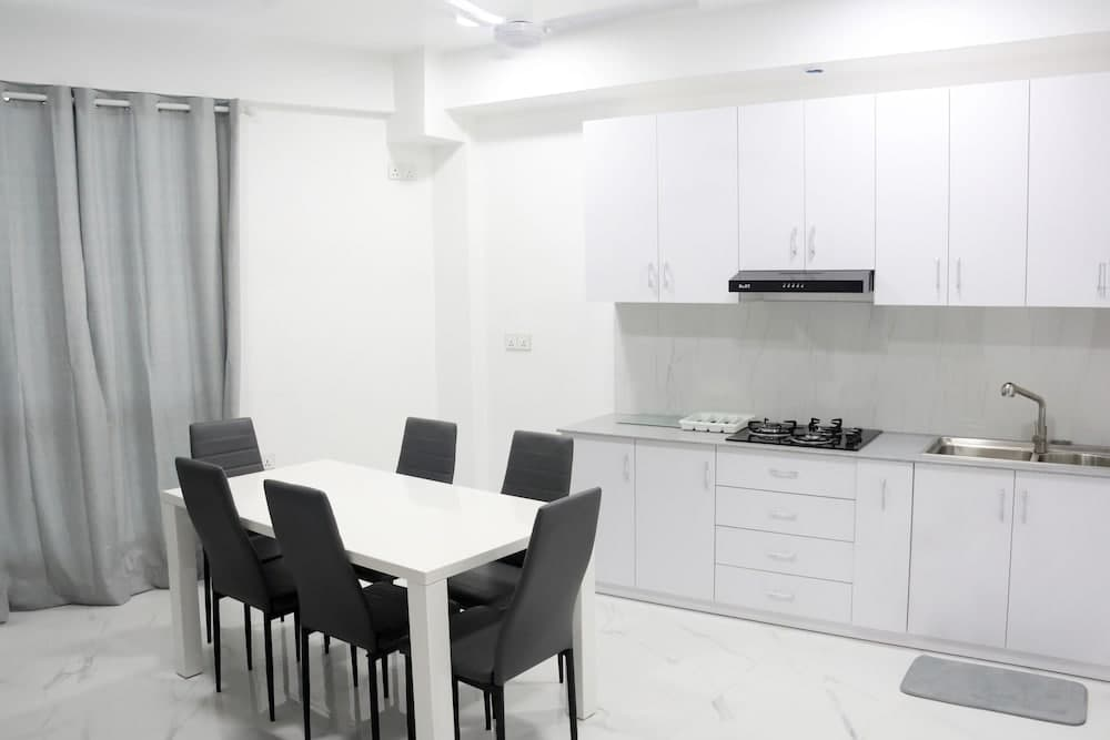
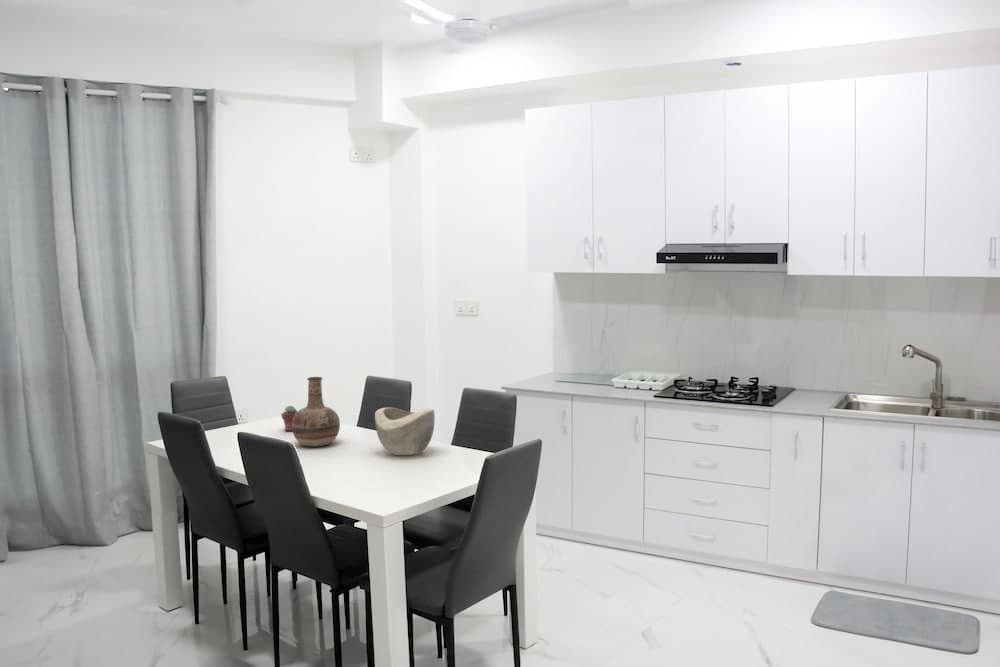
+ vase [292,376,341,448]
+ potted succulent [280,404,298,432]
+ decorative bowl [374,407,436,456]
